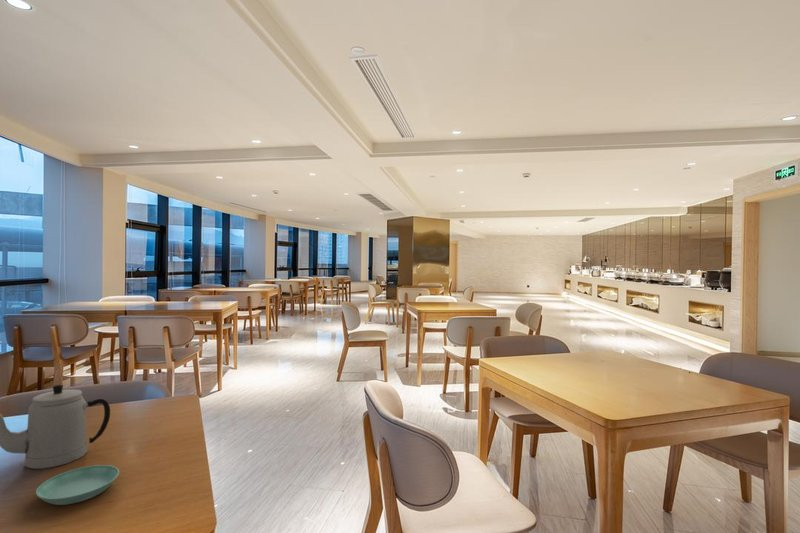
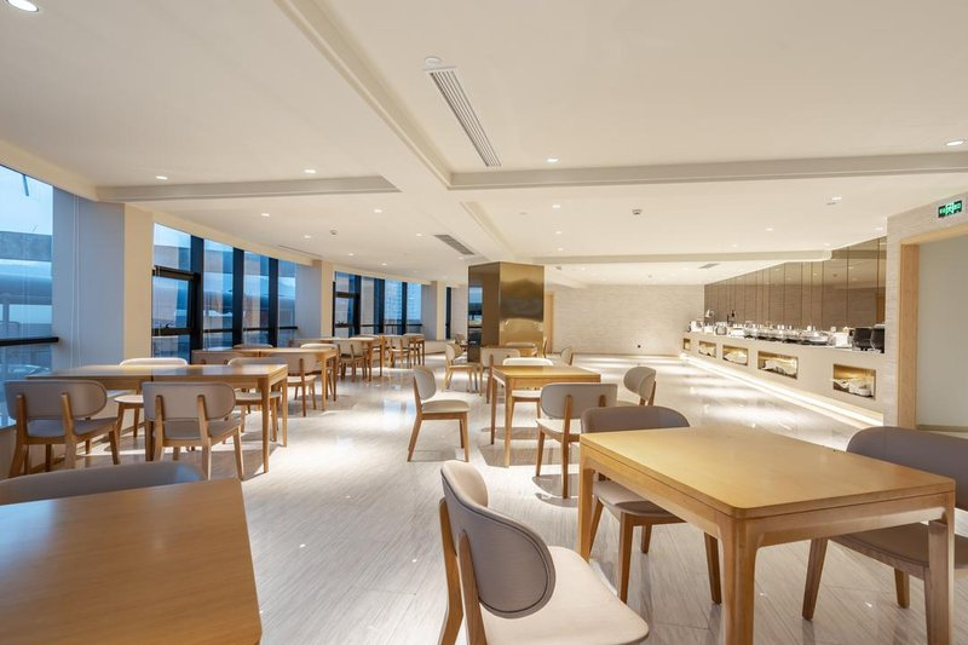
- teapot [0,383,111,470]
- saucer [35,464,120,506]
